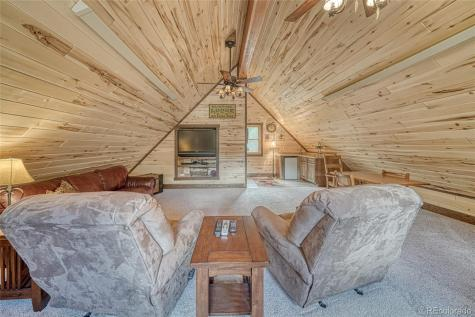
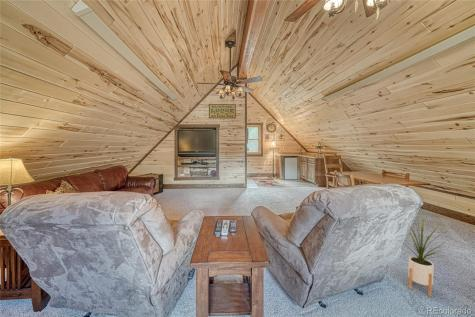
+ house plant [402,215,448,297]
